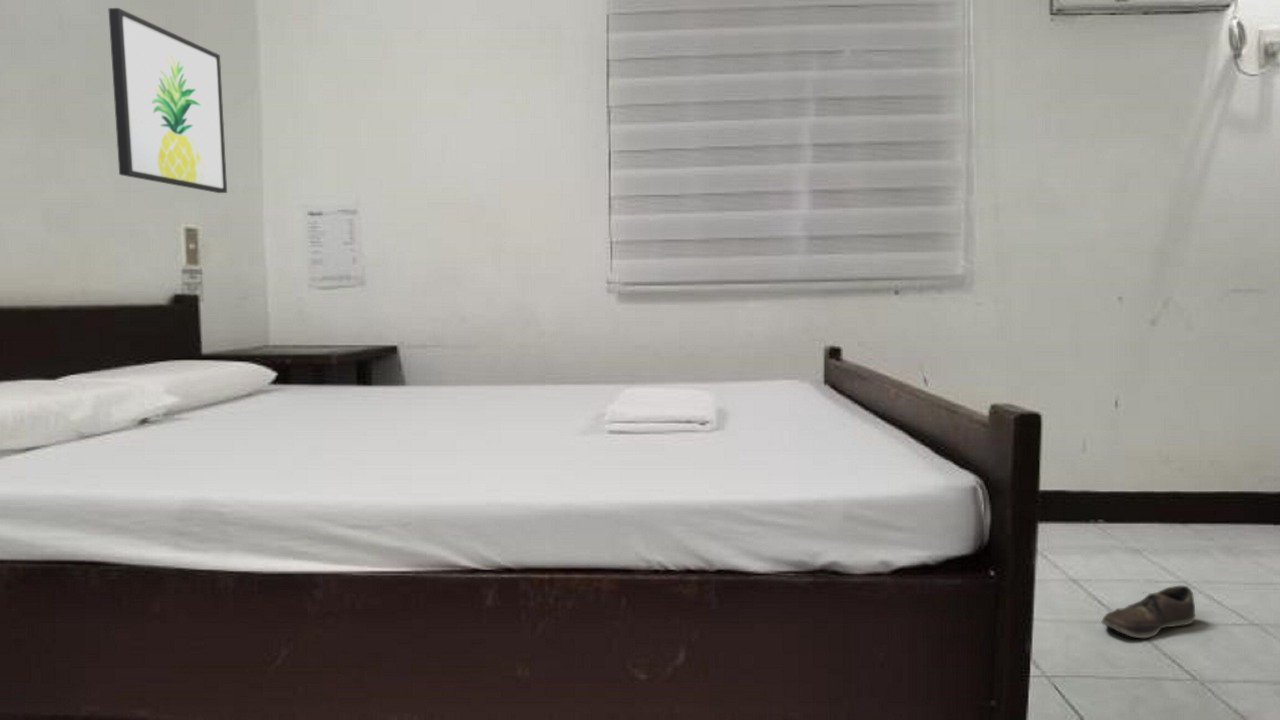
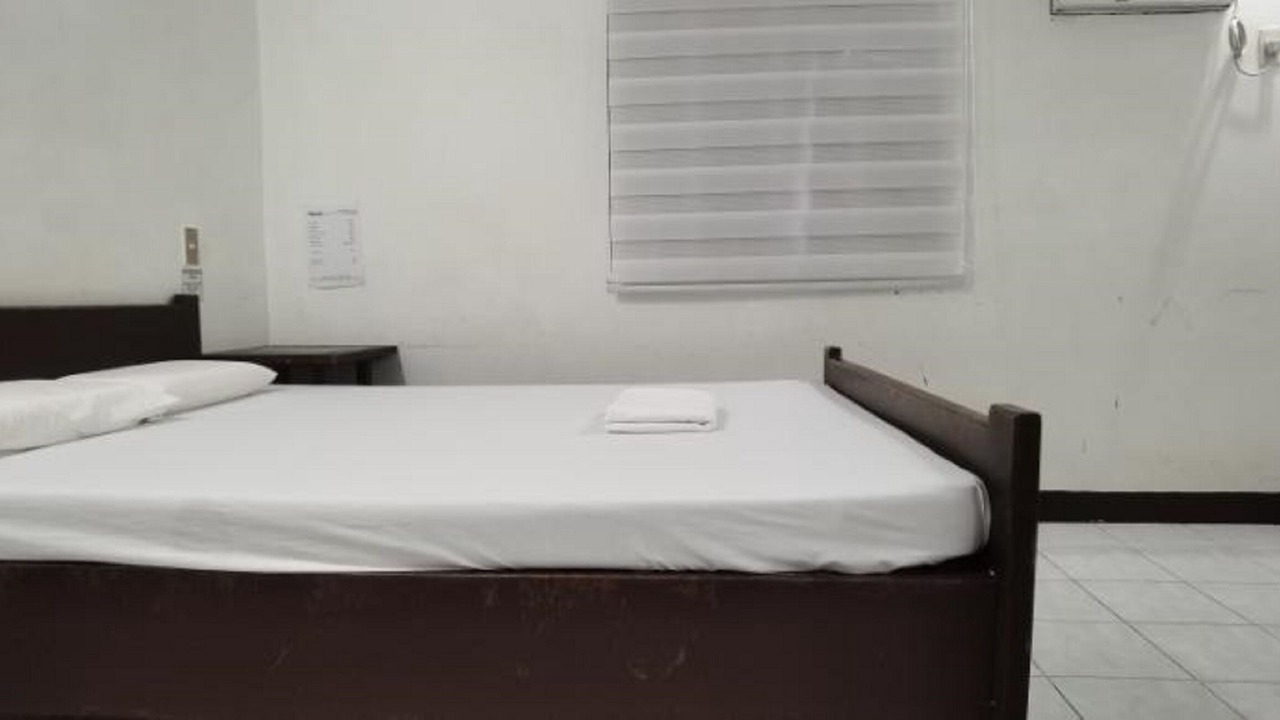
- wall art [107,7,228,194]
- shoe [1100,585,1196,639]
